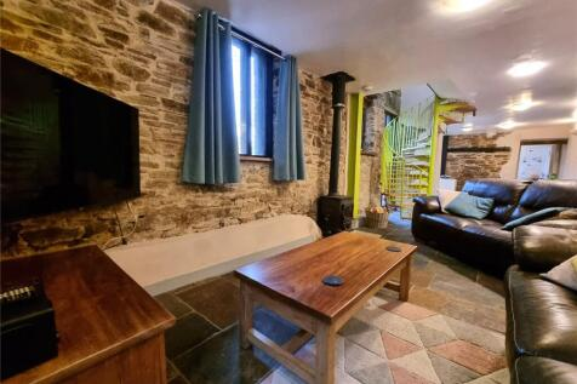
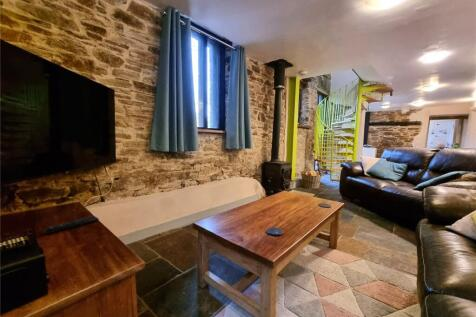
+ remote control [42,215,100,235]
